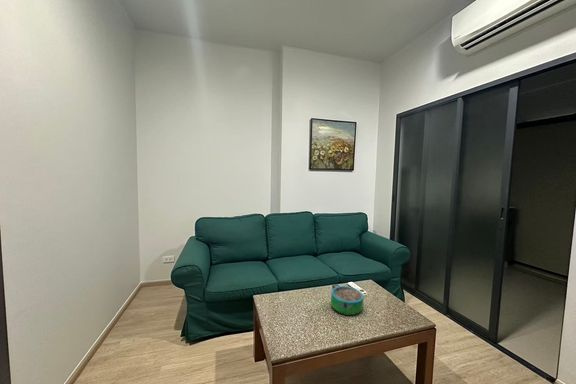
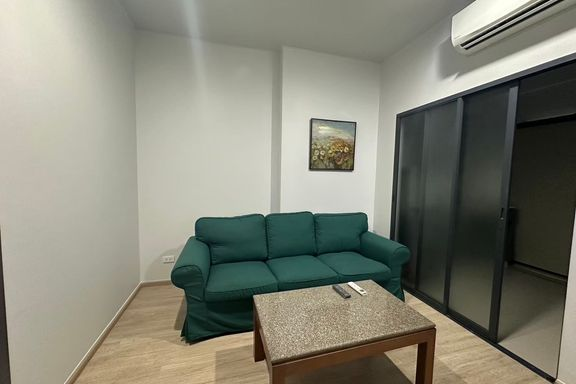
- decorative bowl [330,285,364,316]
